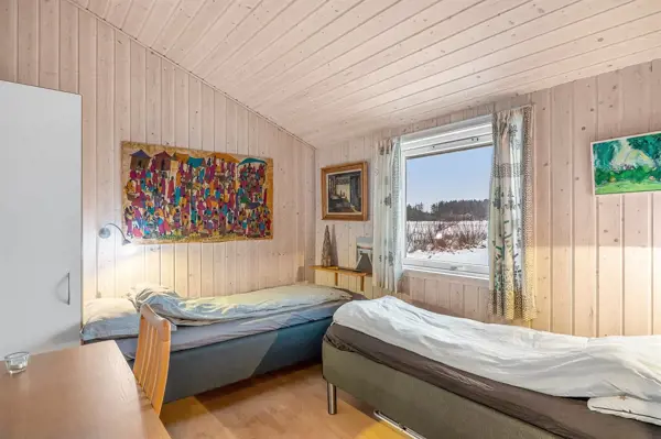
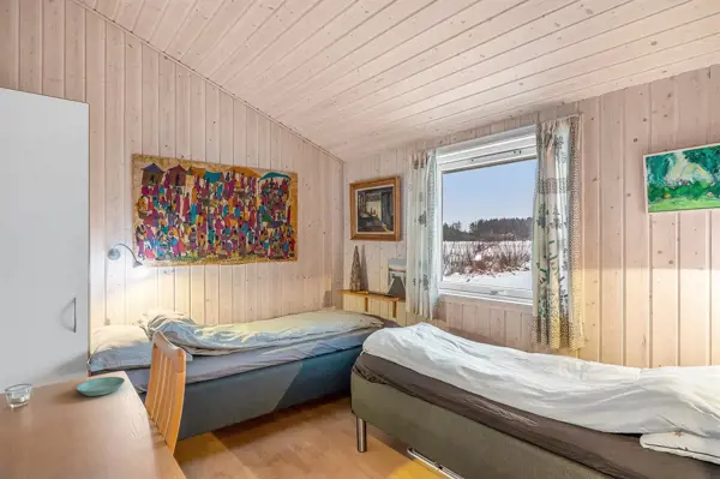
+ saucer [76,376,126,397]
